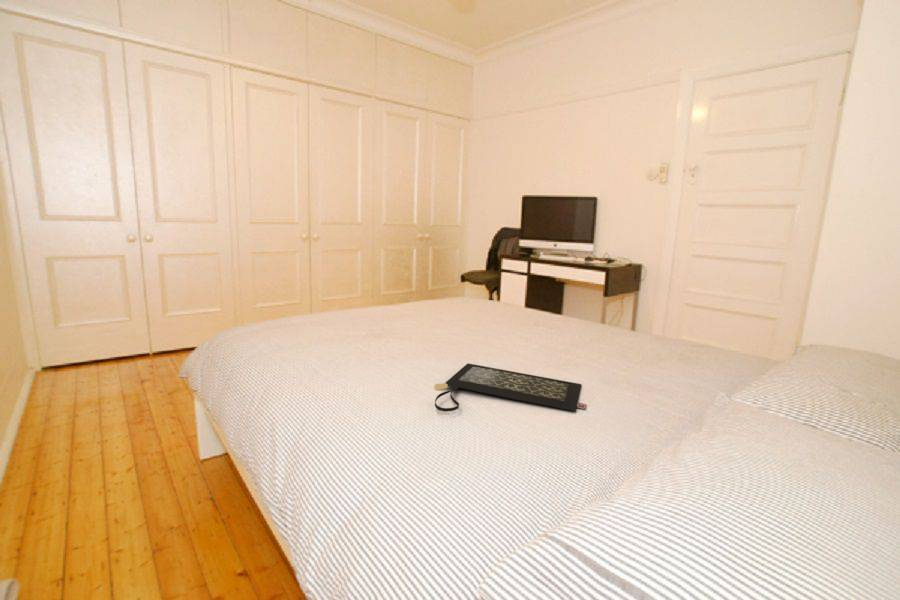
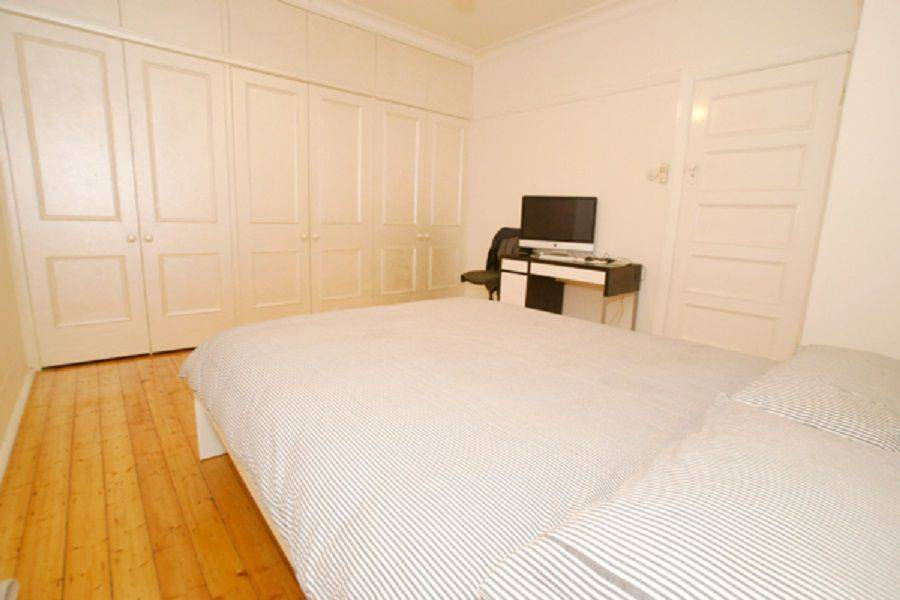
- clutch bag [433,362,587,412]
